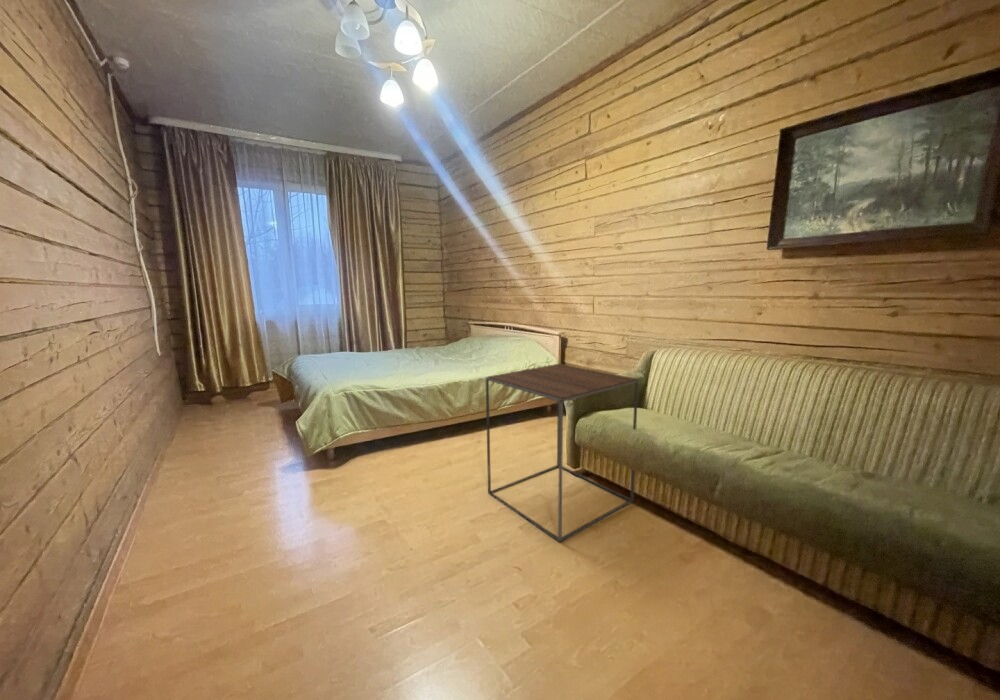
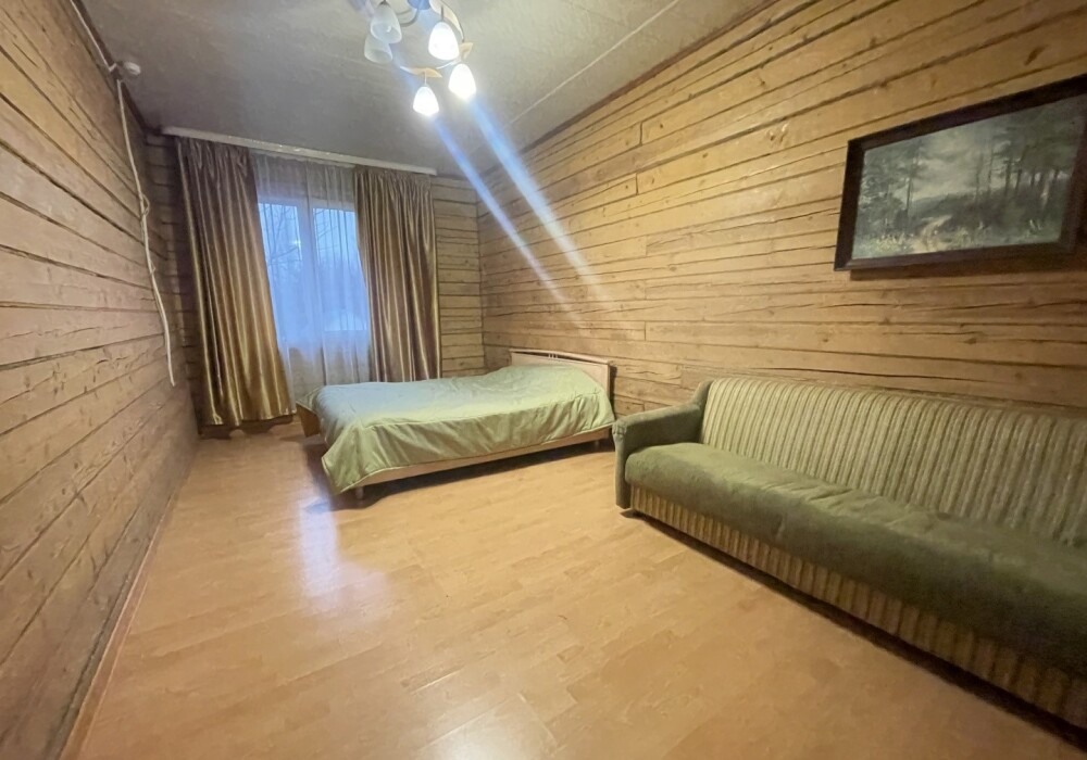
- side table [485,363,639,543]
